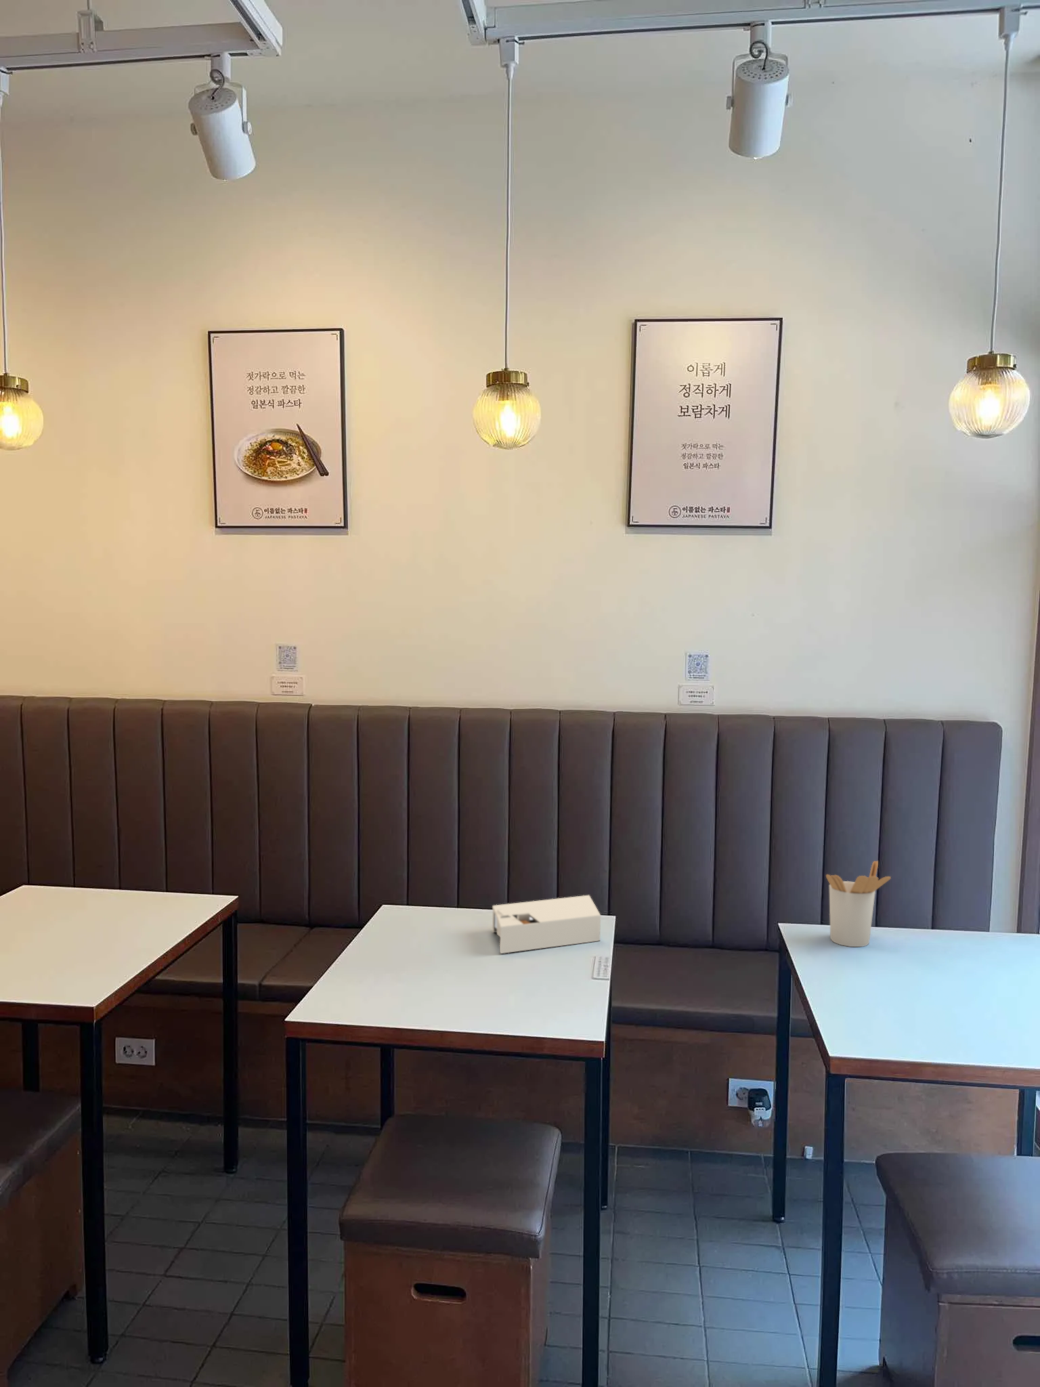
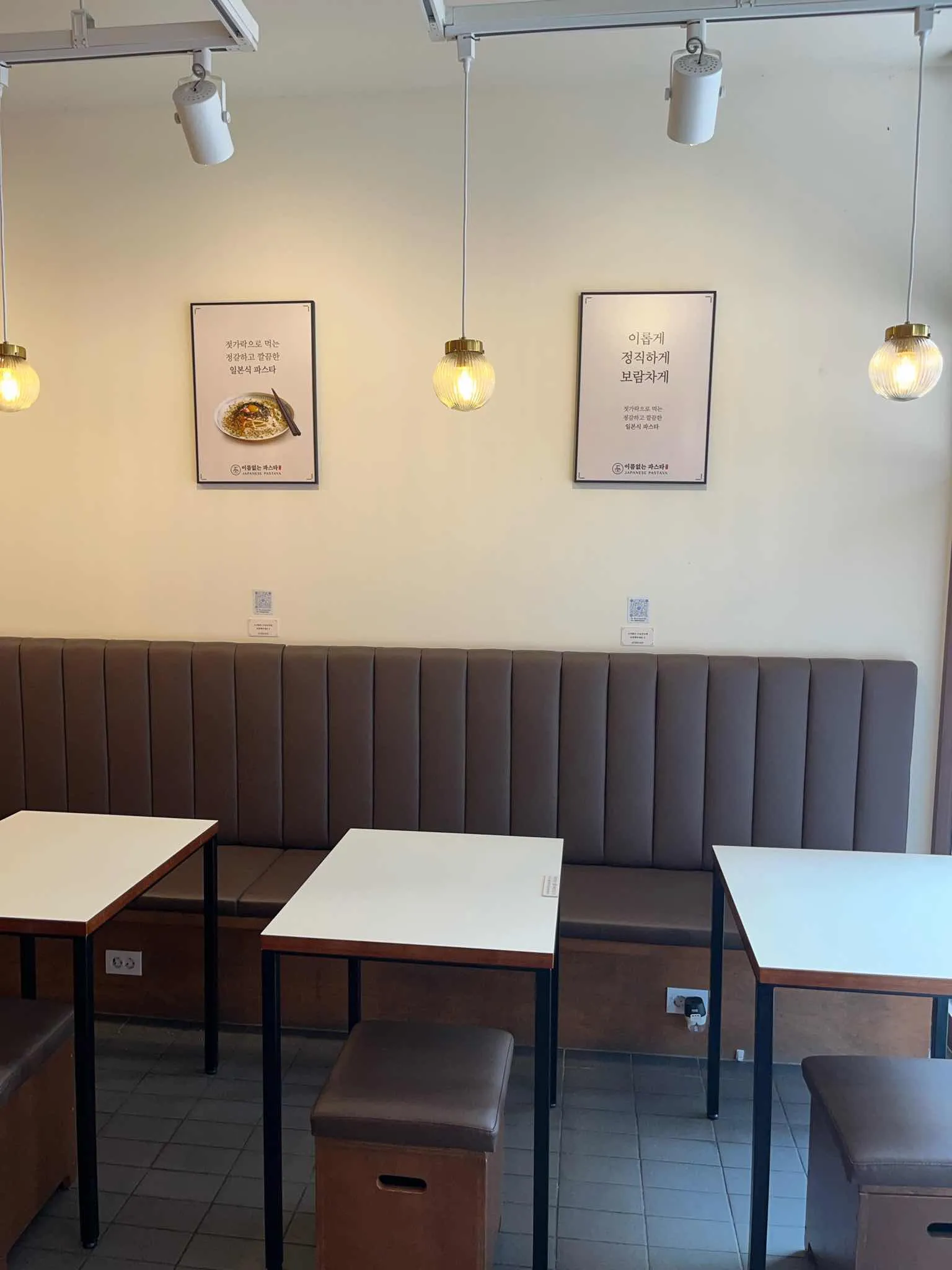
- tissue dispenser [492,894,601,955]
- utensil holder [826,861,891,948]
